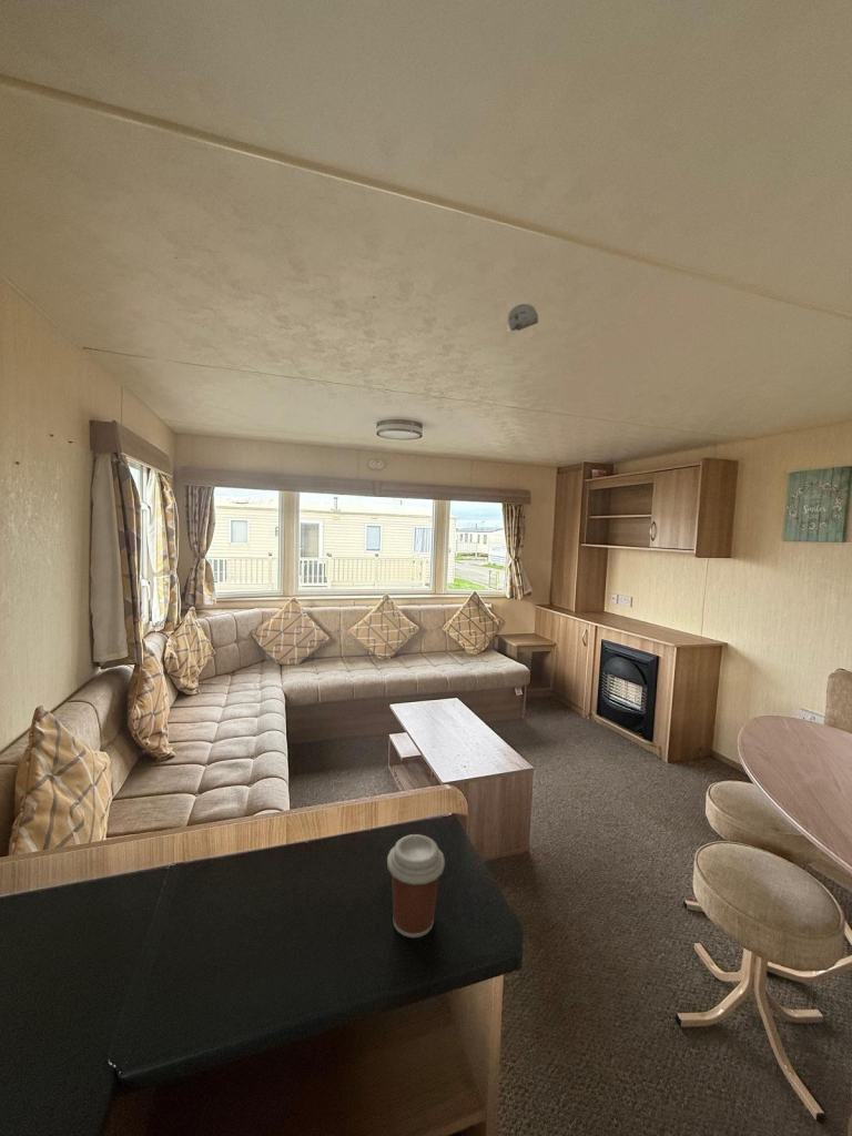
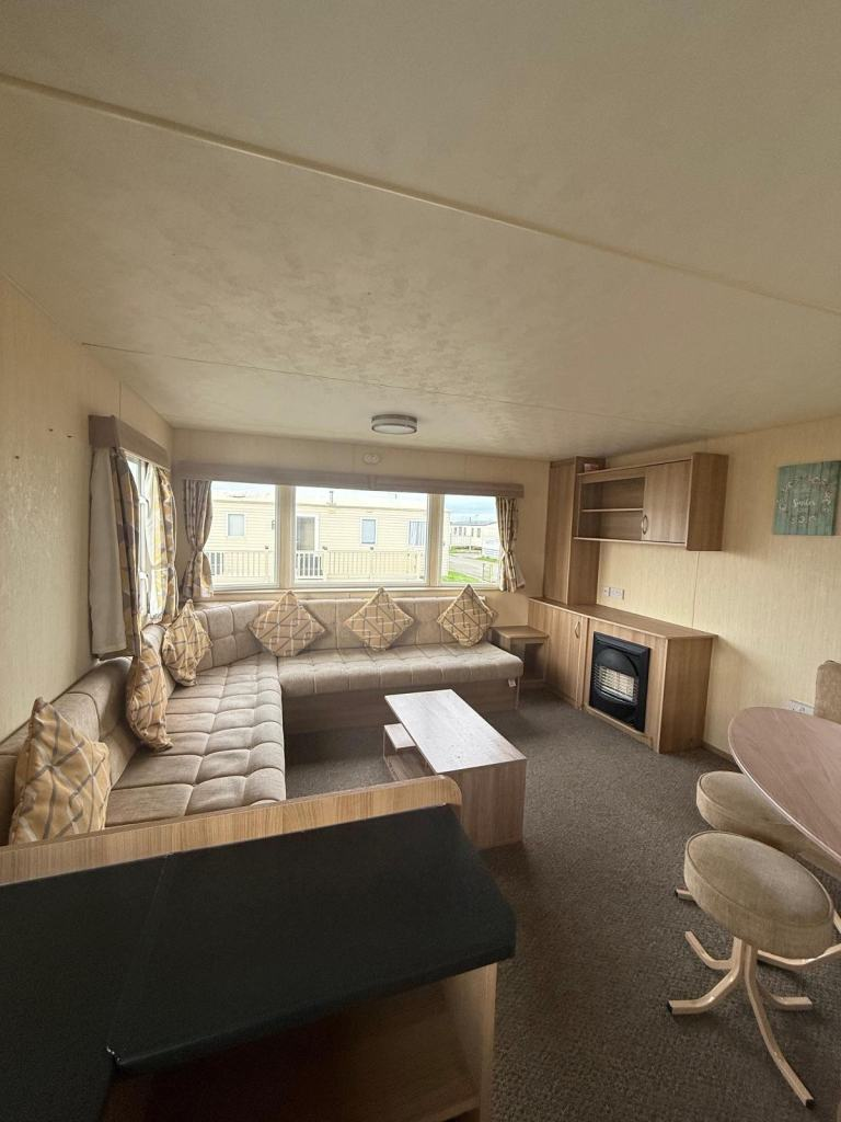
- smoke detector [506,303,539,333]
- coffee cup [386,833,446,939]
